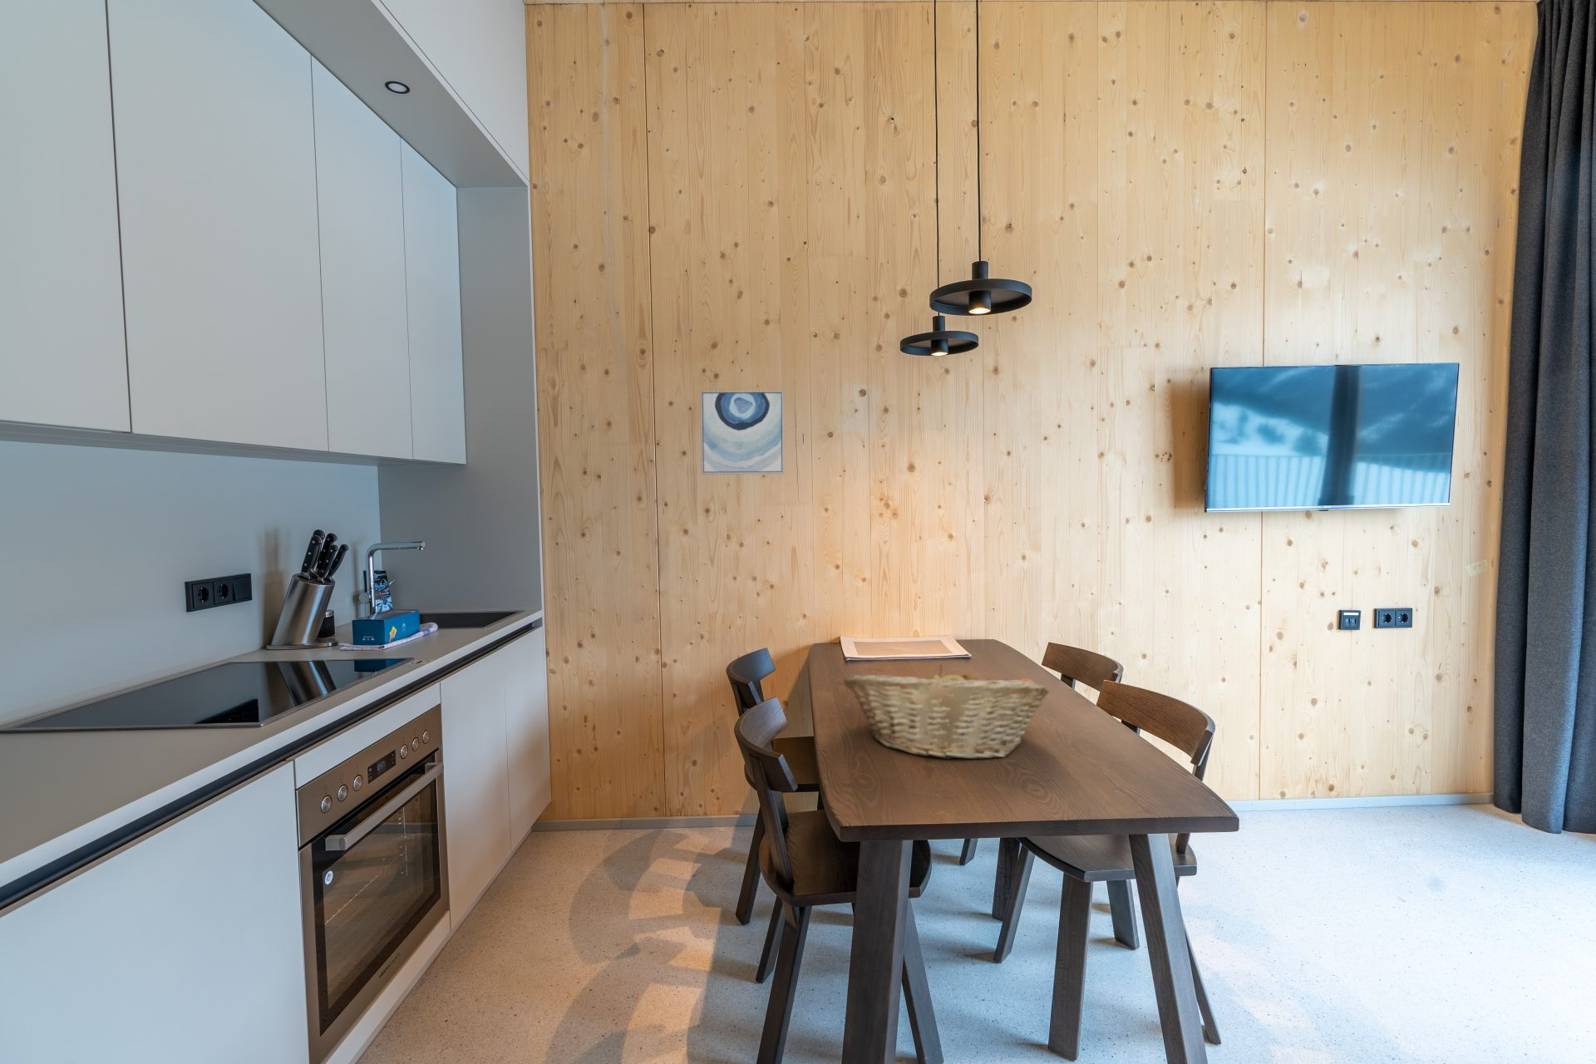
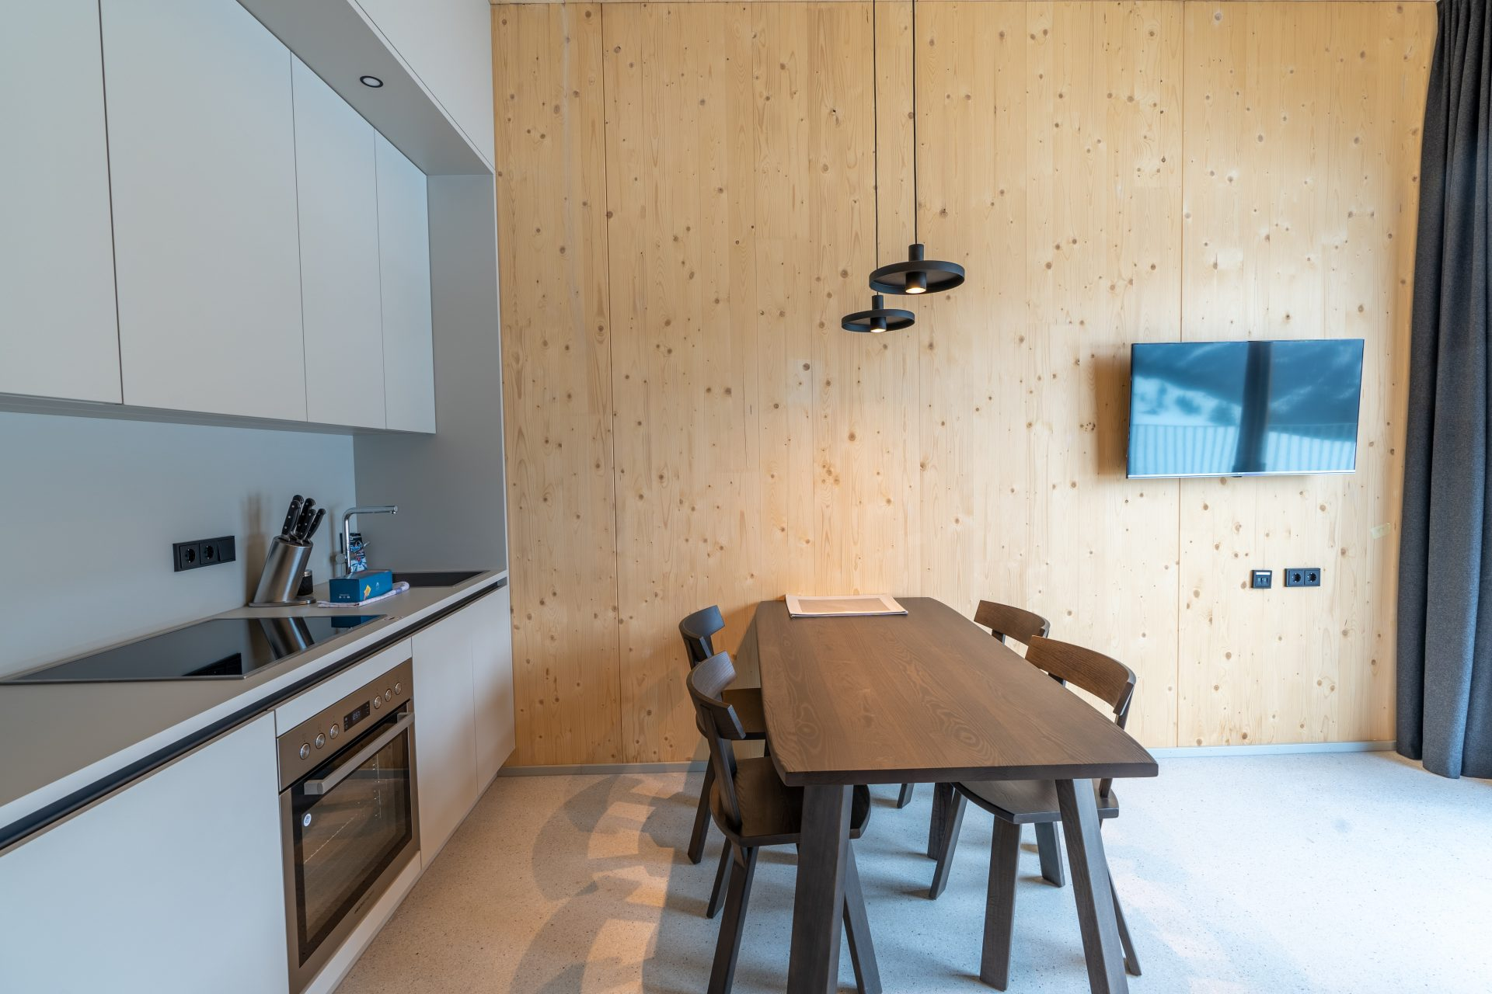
- fruit basket [843,664,1050,760]
- wall art [699,390,785,475]
